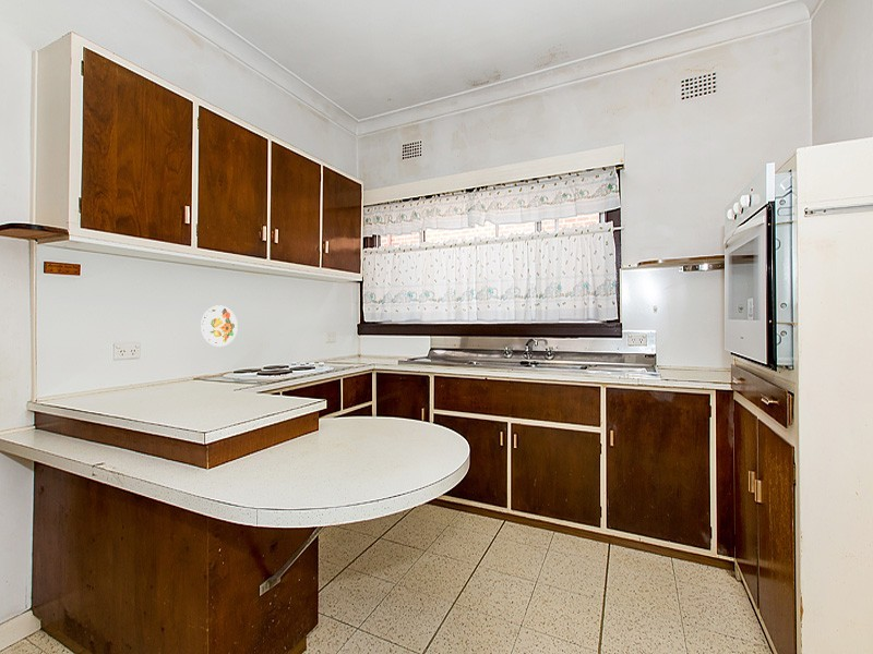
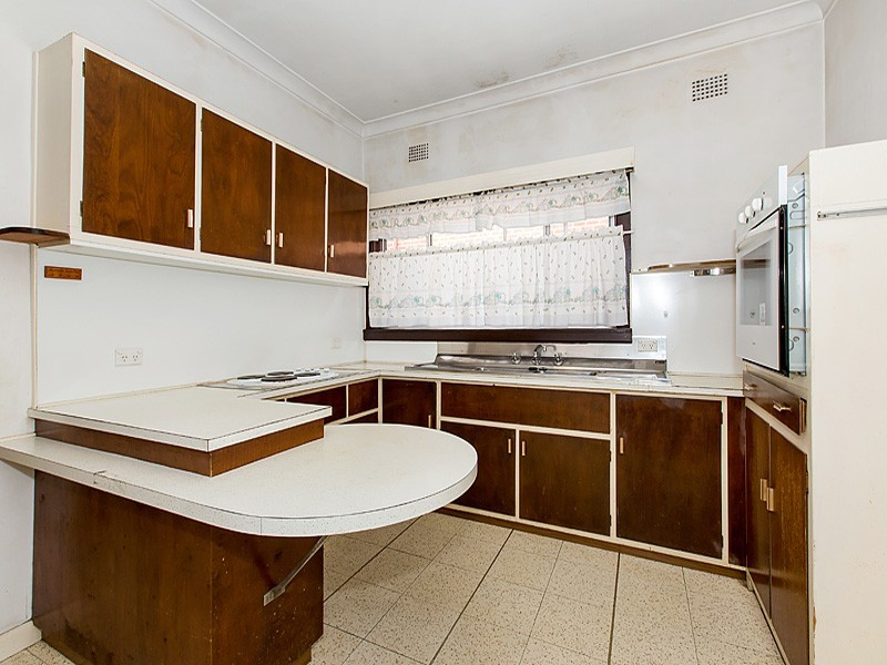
- decorative plate [200,304,239,348]
